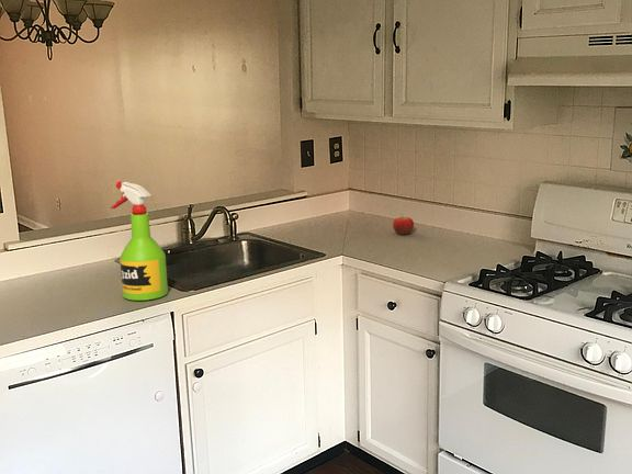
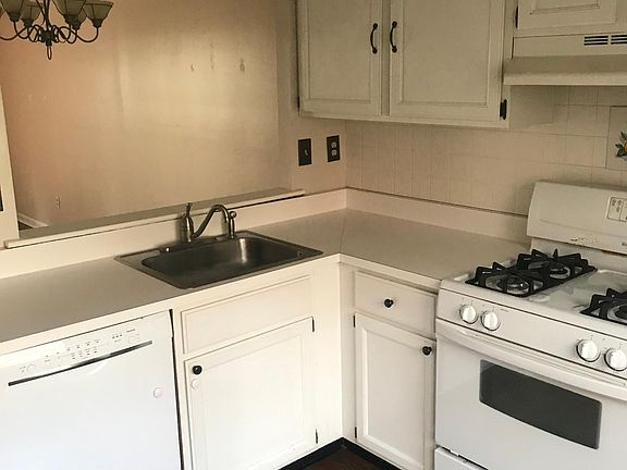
- spray bottle [110,180,169,302]
- fruit [392,214,415,236]
